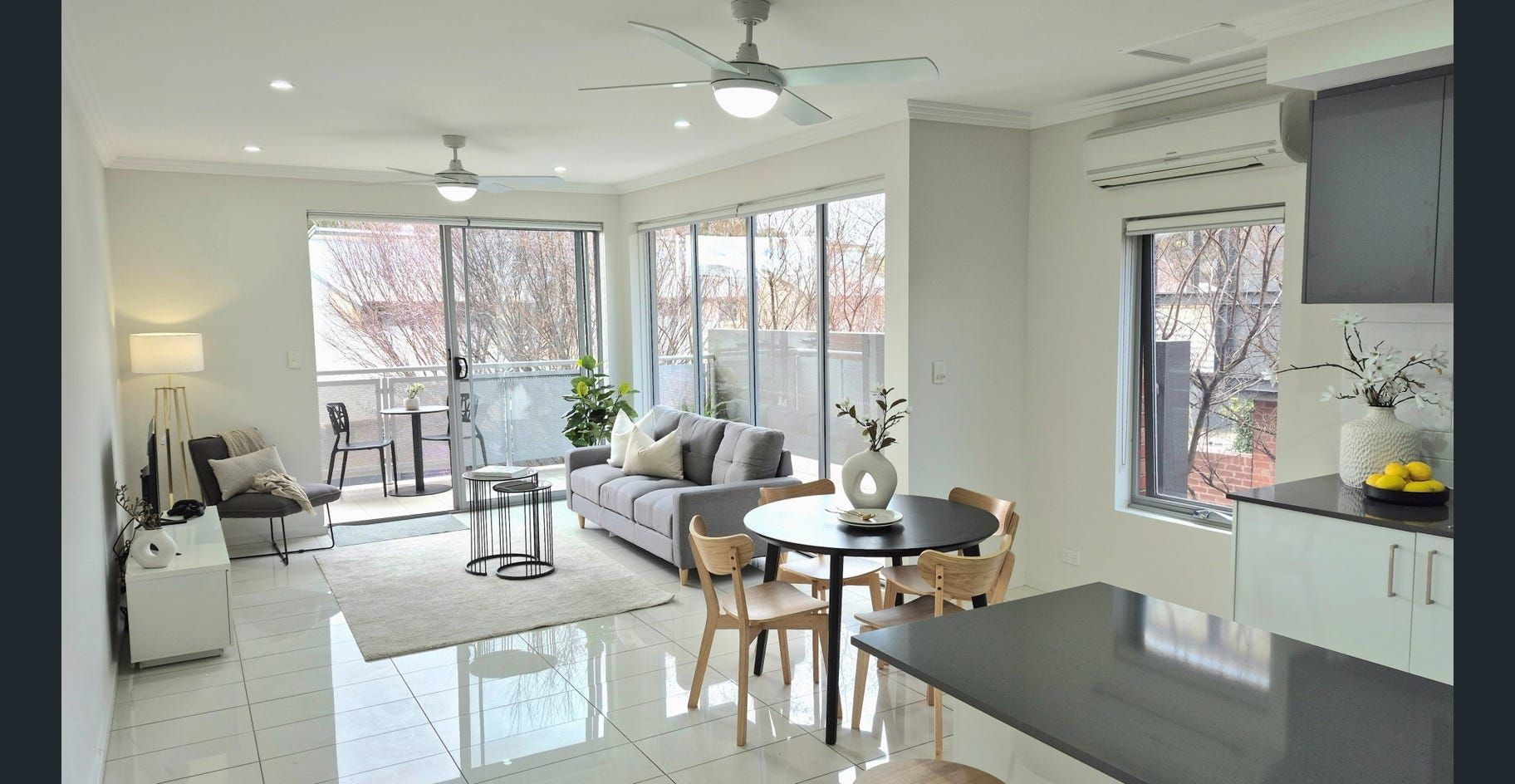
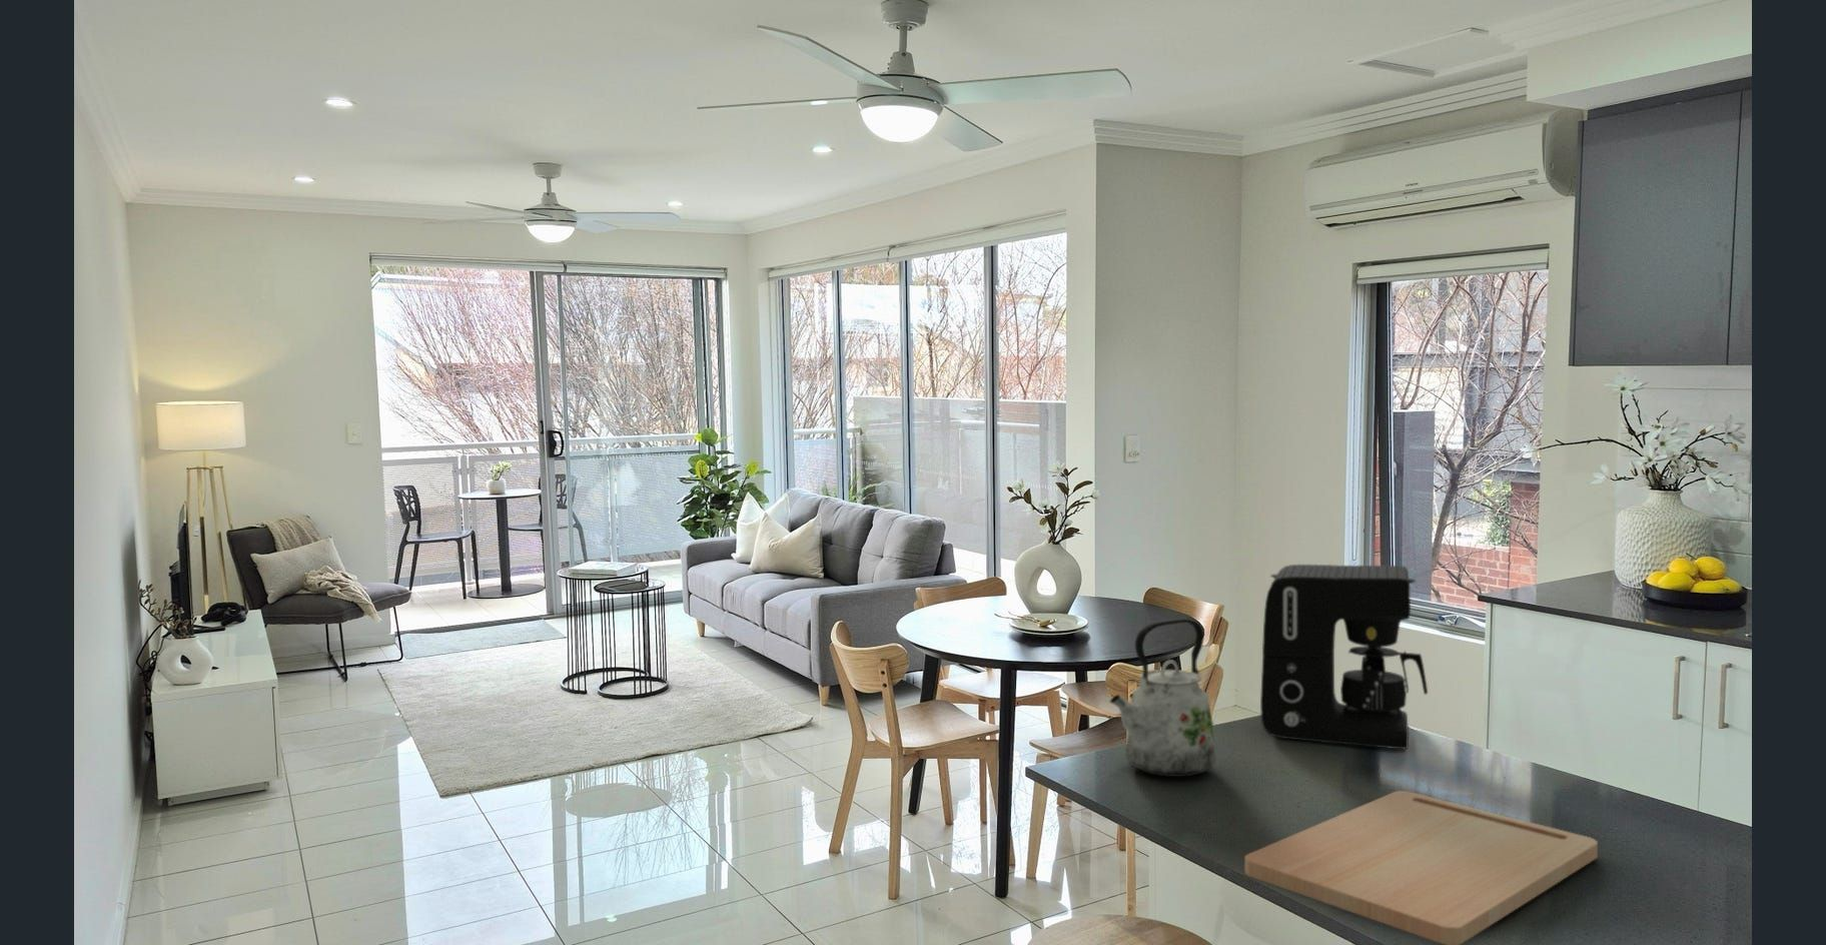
+ coffee maker [1260,564,1428,750]
+ kettle [1108,617,1217,777]
+ cutting board [1244,790,1598,945]
